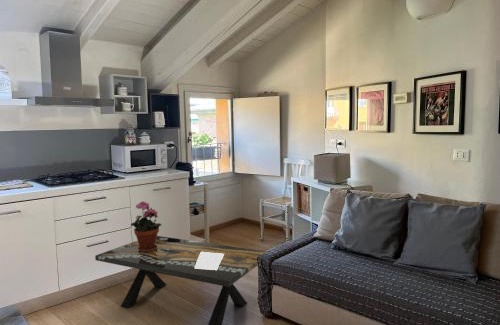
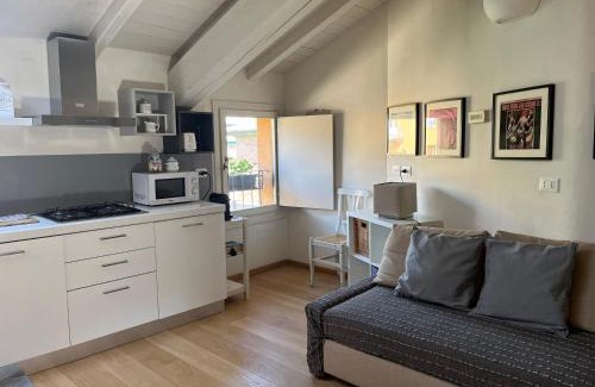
- coffee table [94,235,267,325]
- potted plant [130,201,162,252]
